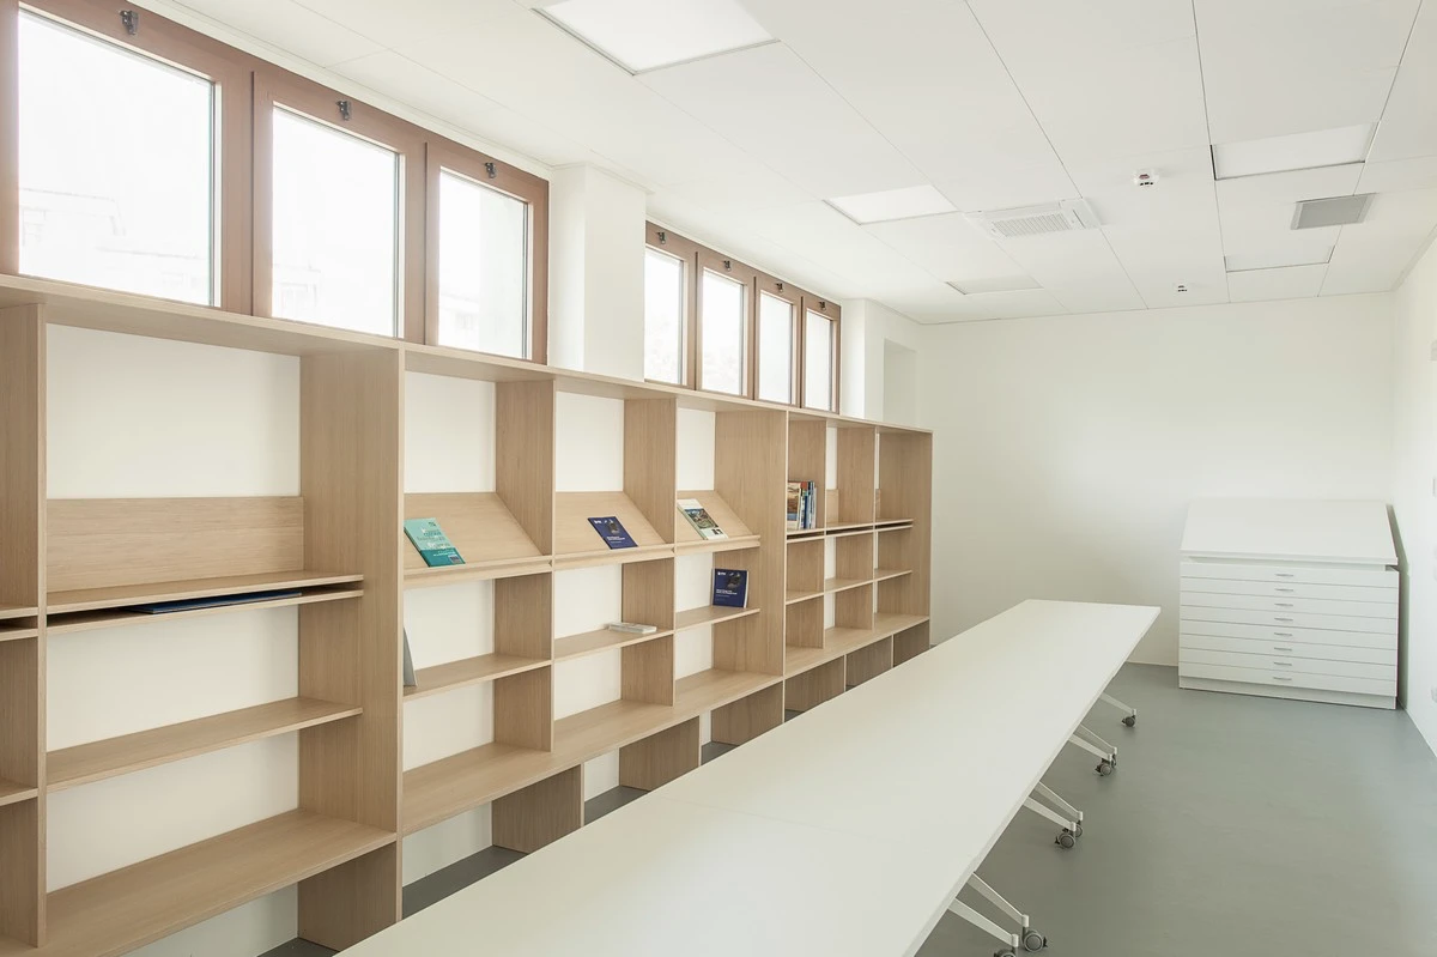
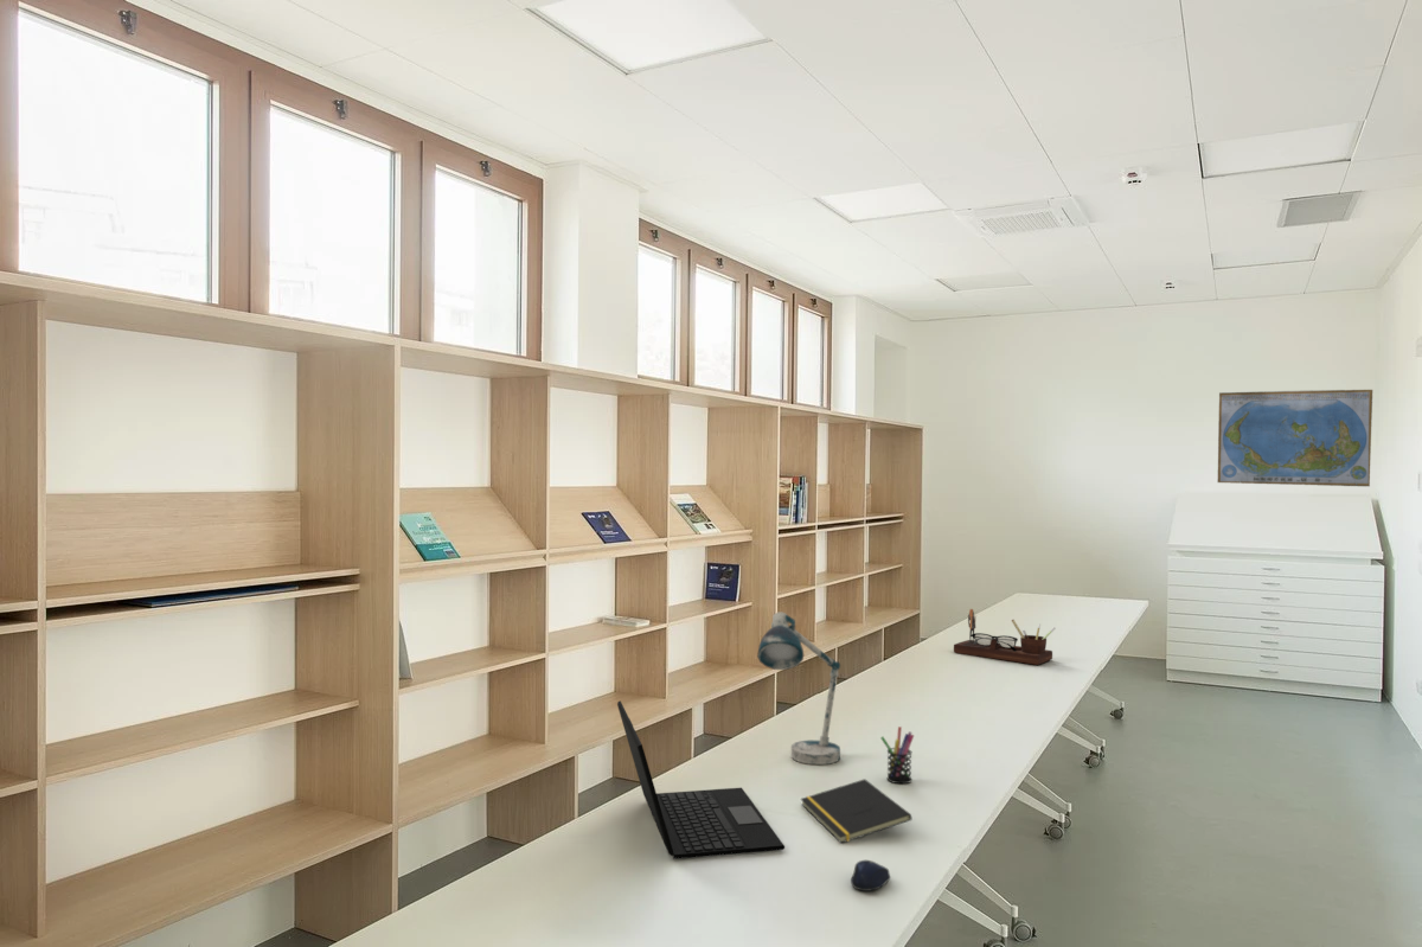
+ desk lamp [756,610,841,766]
+ world map [1216,389,1373,487]
+ computer mouse [850,859,891,892]
+ desk organizer [953,608,1057,666]
+ pen holder [879,725,915,785]
+ laptop [616,699,786,860]
+ notepad [800,778,912,844]
